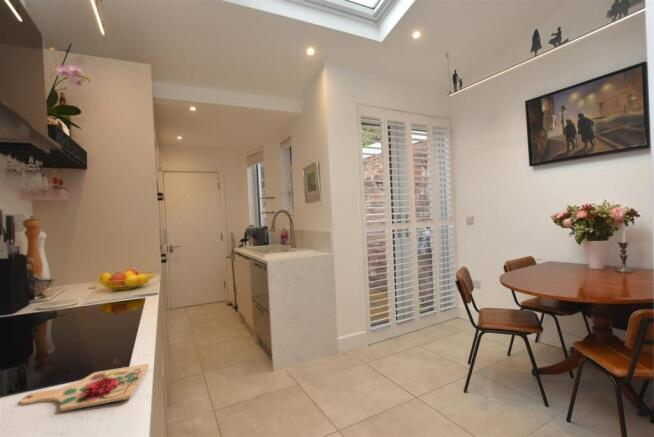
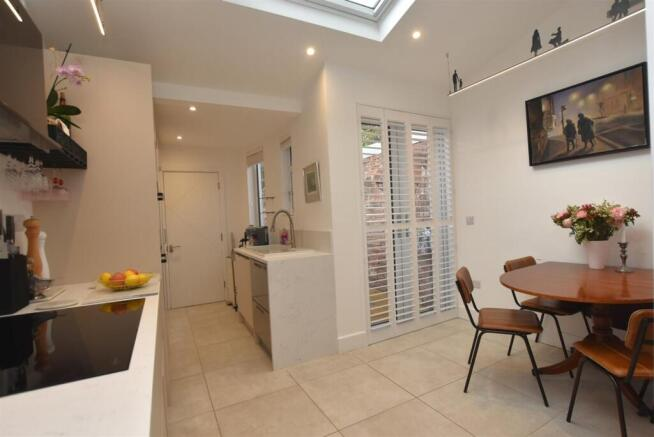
- cutting board [19,363,150,412]
